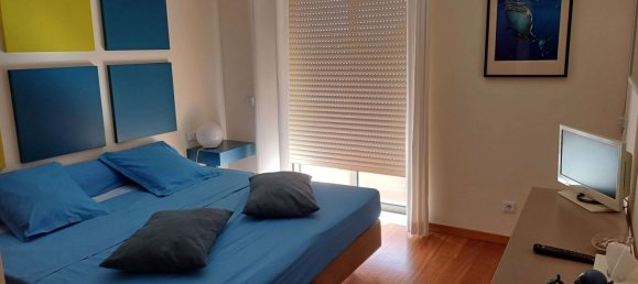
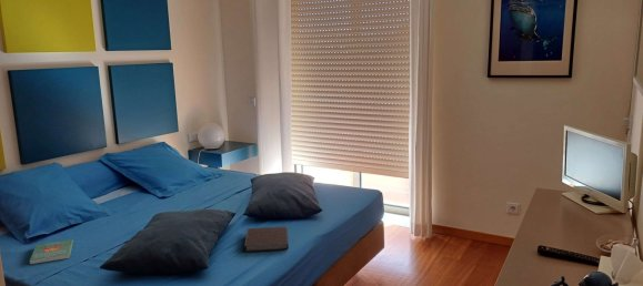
+ notebook [243,225,290,253]
+ book [29,238,74,265]
